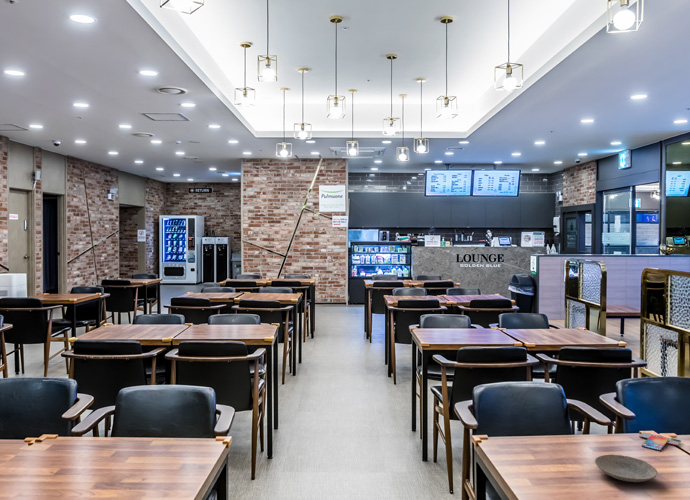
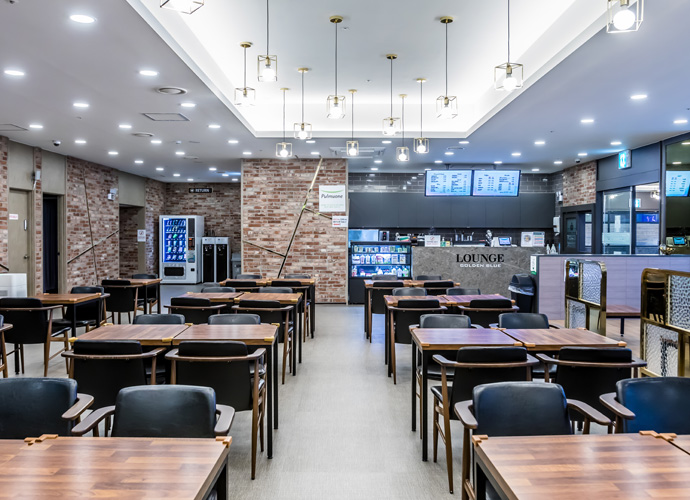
- smartphone [638,431,682,452]
- plate [594,454,659,483]
